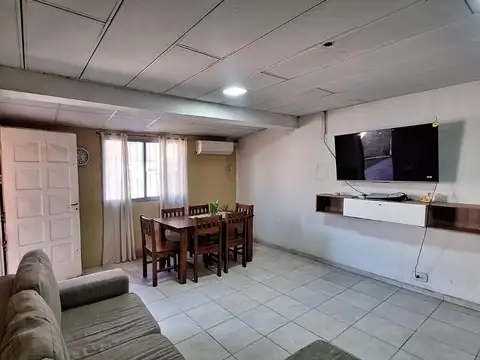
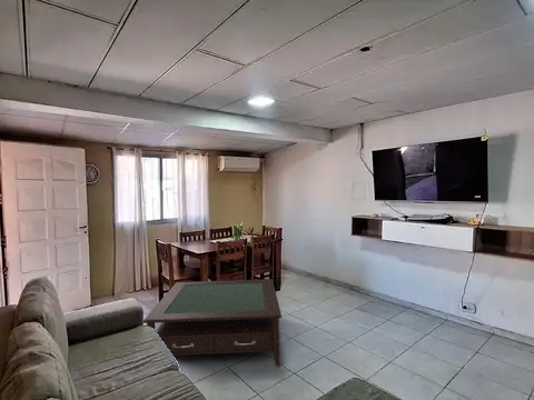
+ coffee table [142,278,283,367]
